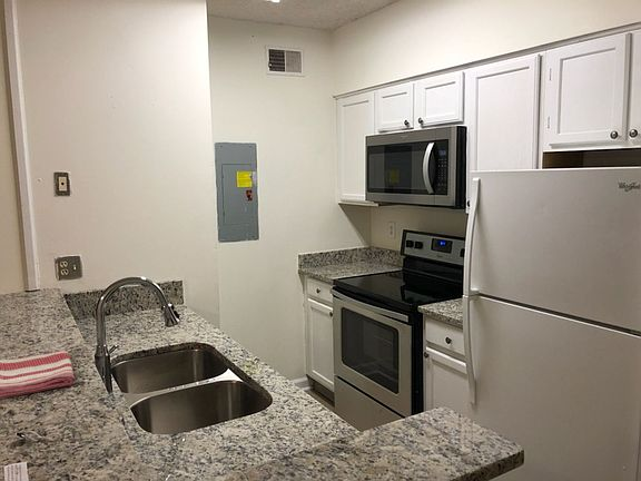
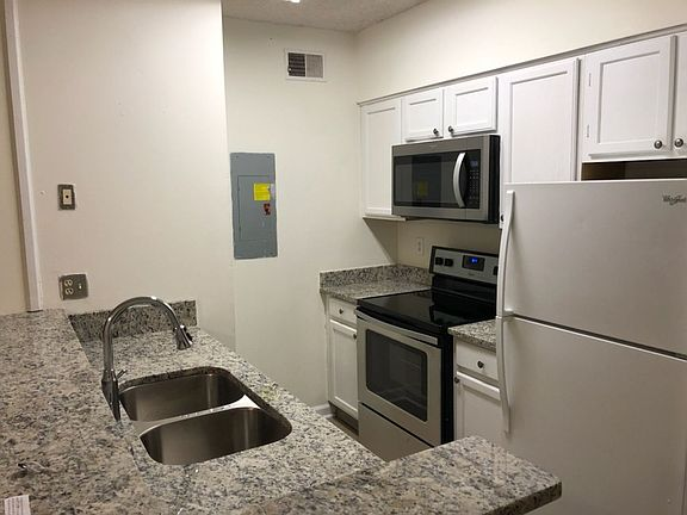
- dish towel [0,350,77,400]
